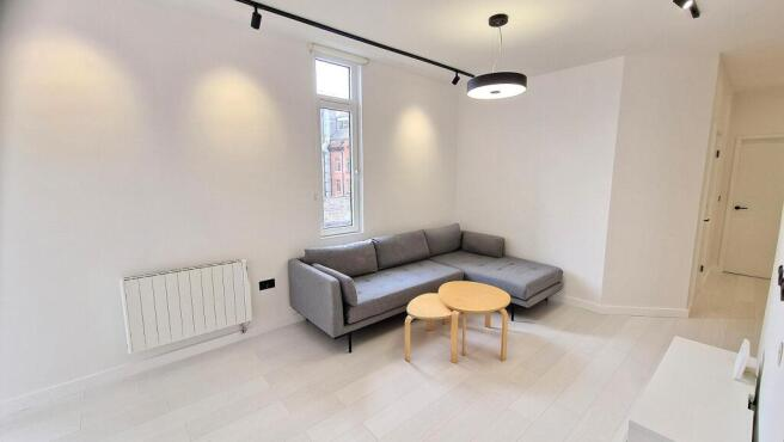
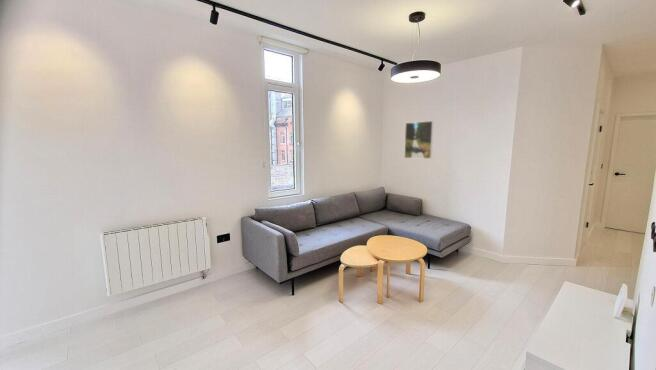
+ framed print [403,120,434,160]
